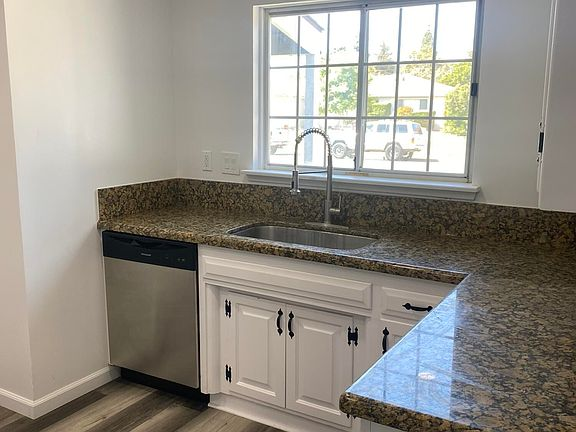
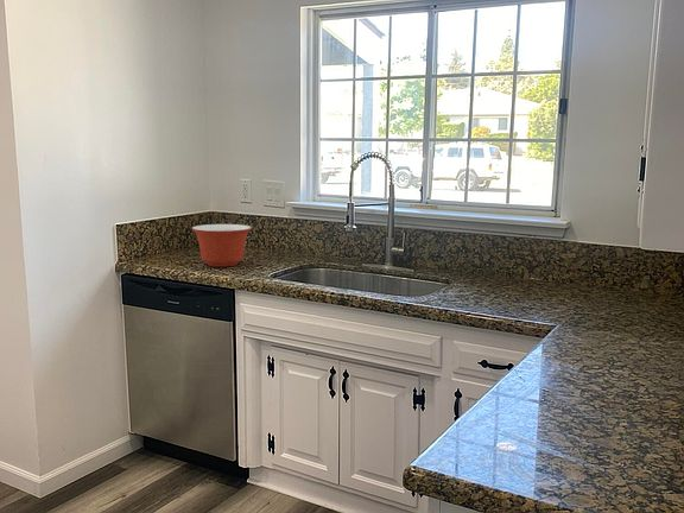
+ mixing bowl [191,223,253,268]
